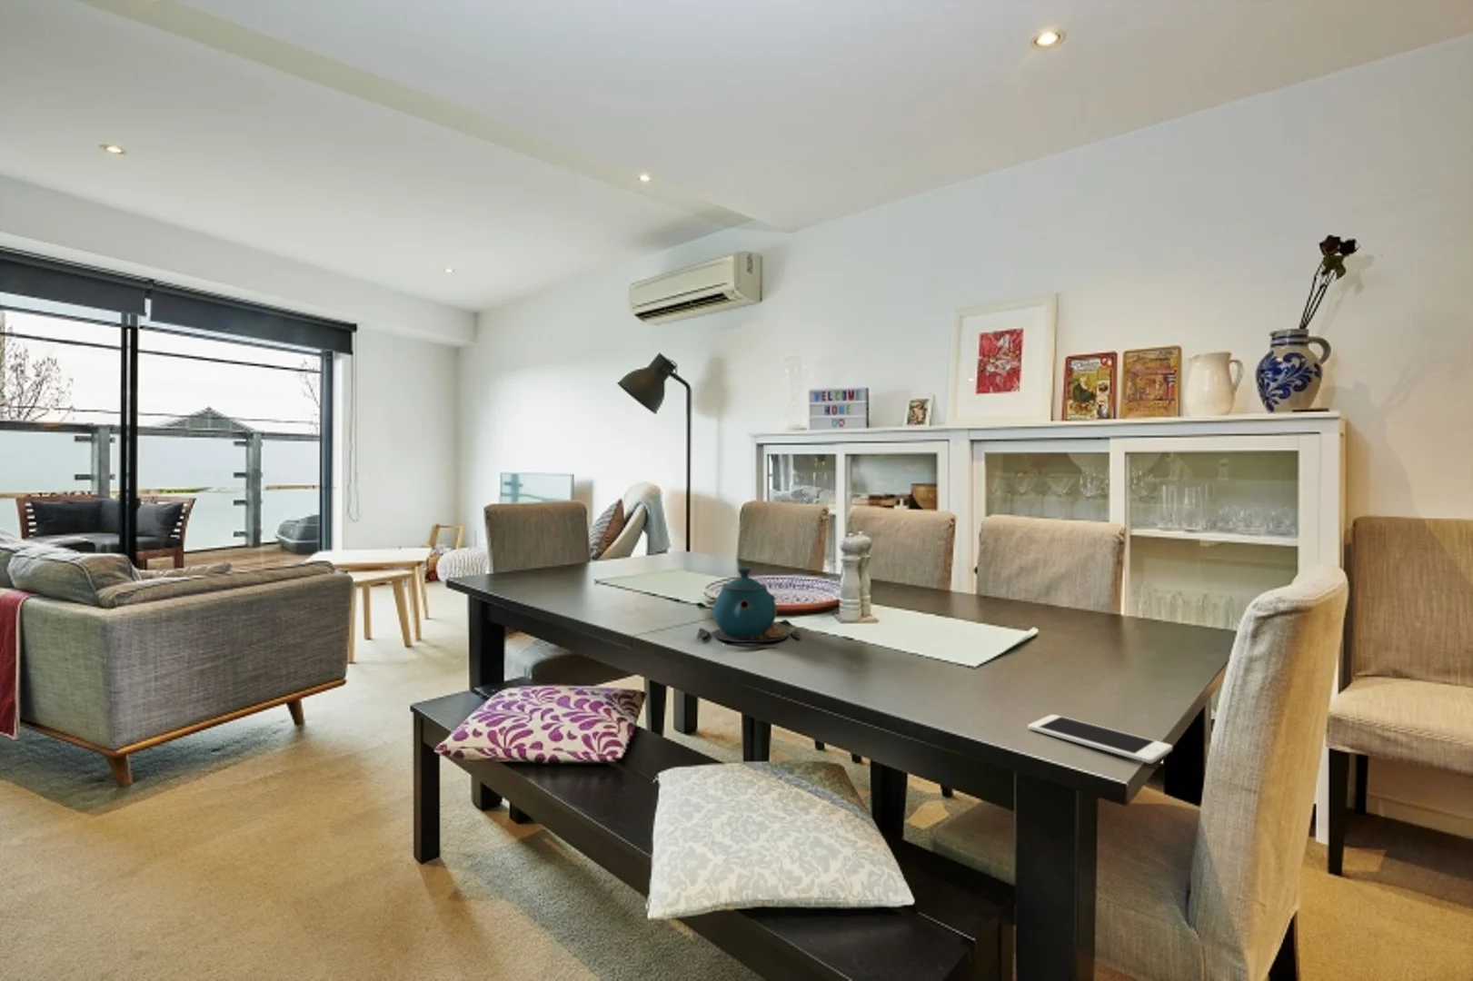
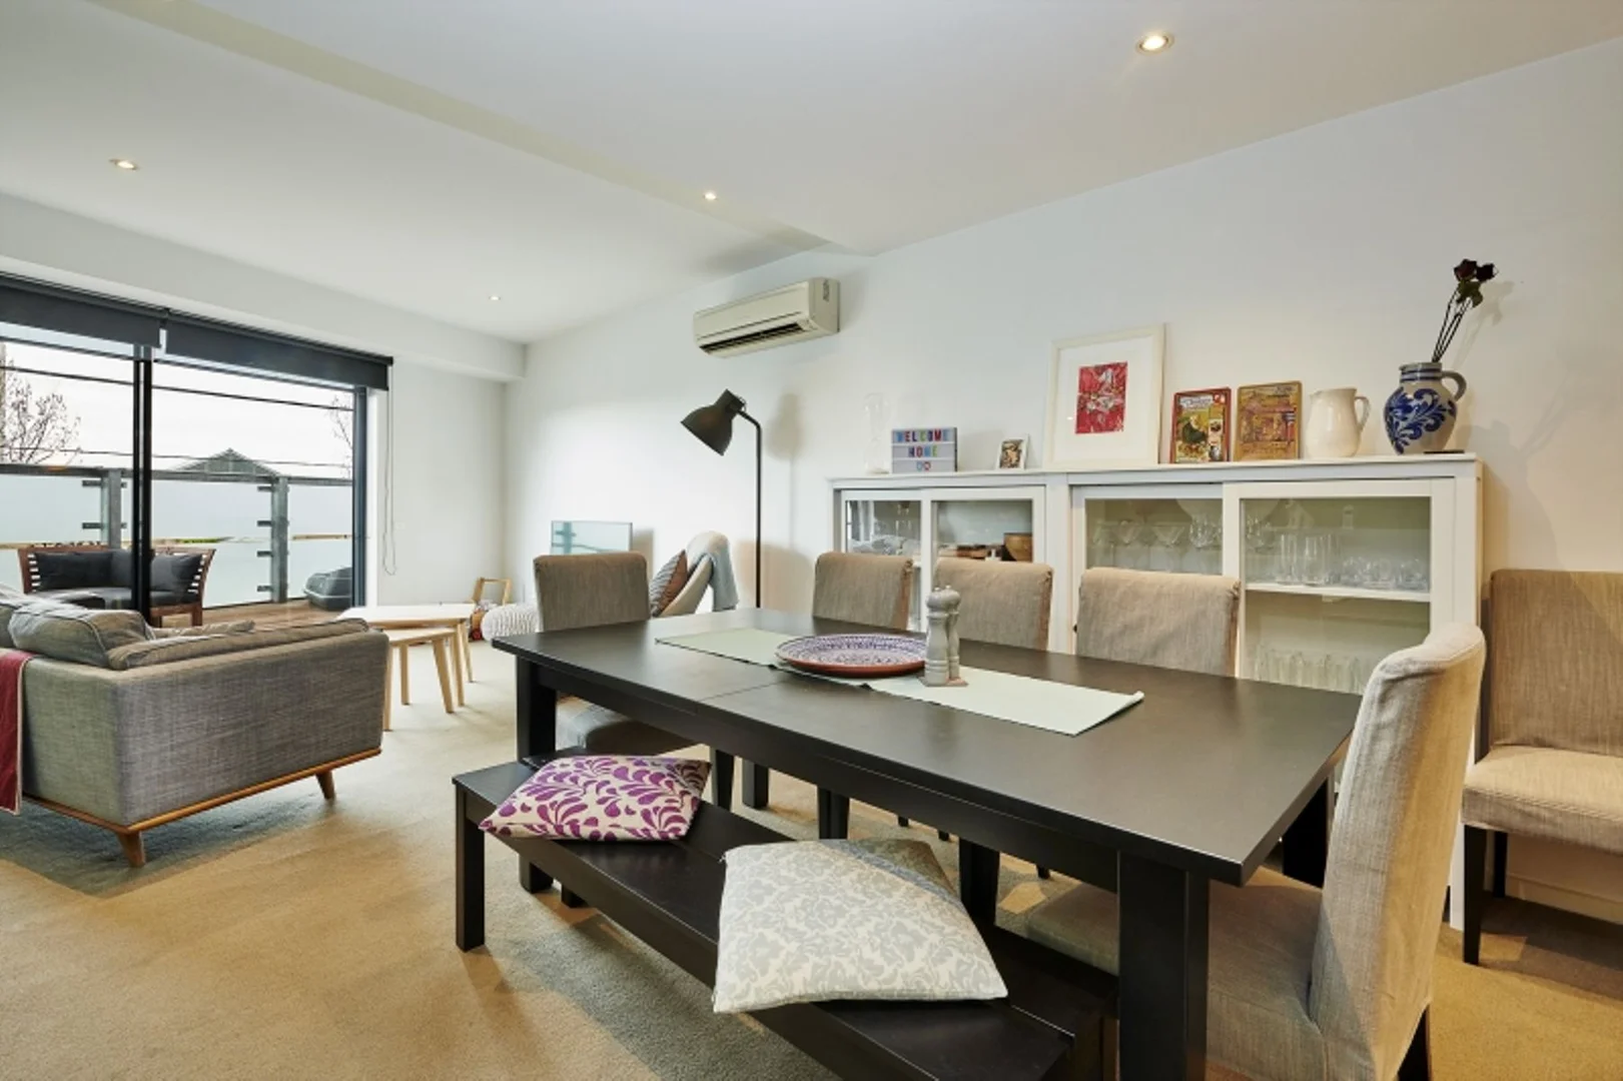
- teapot [695,566,801,647]
- cell phone [1027,714,1173,764]
